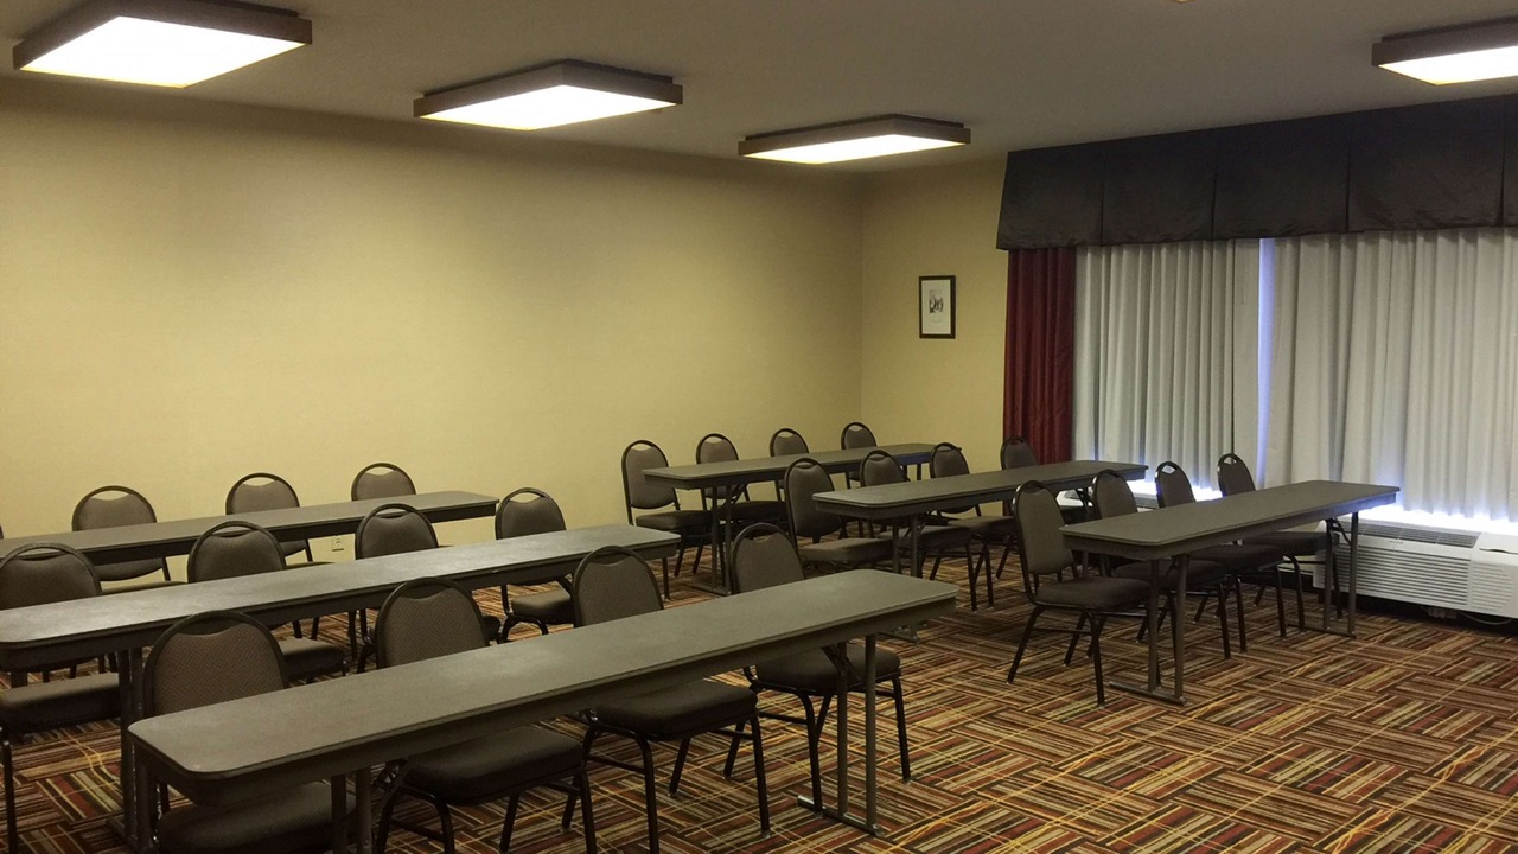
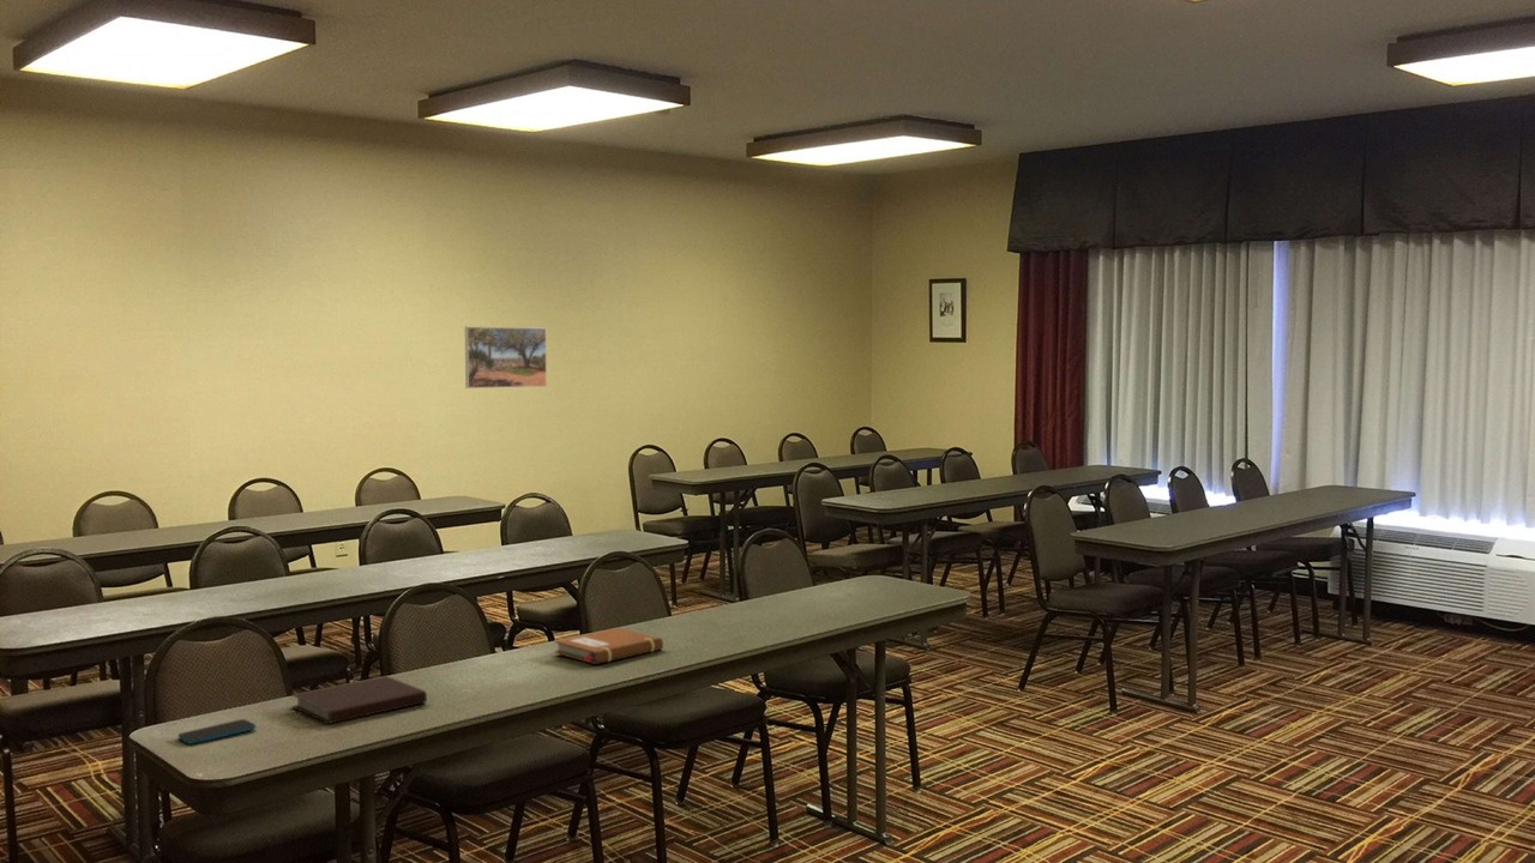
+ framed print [464,325,548,390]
+ smartphone [177,718,257,746]
+ notebook [553,627,664,665]
+ notebook [289,675,428,725]
